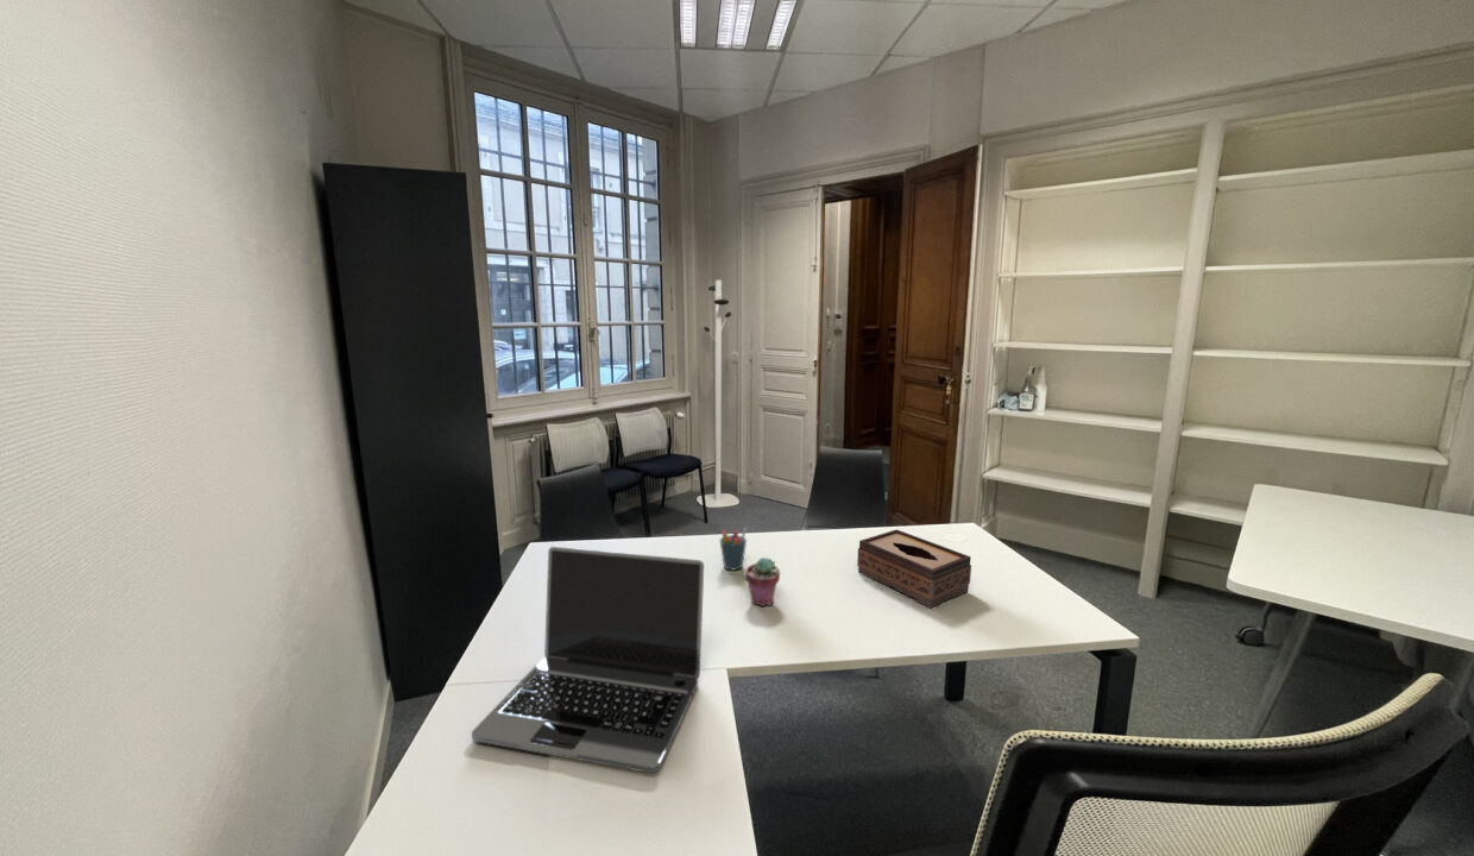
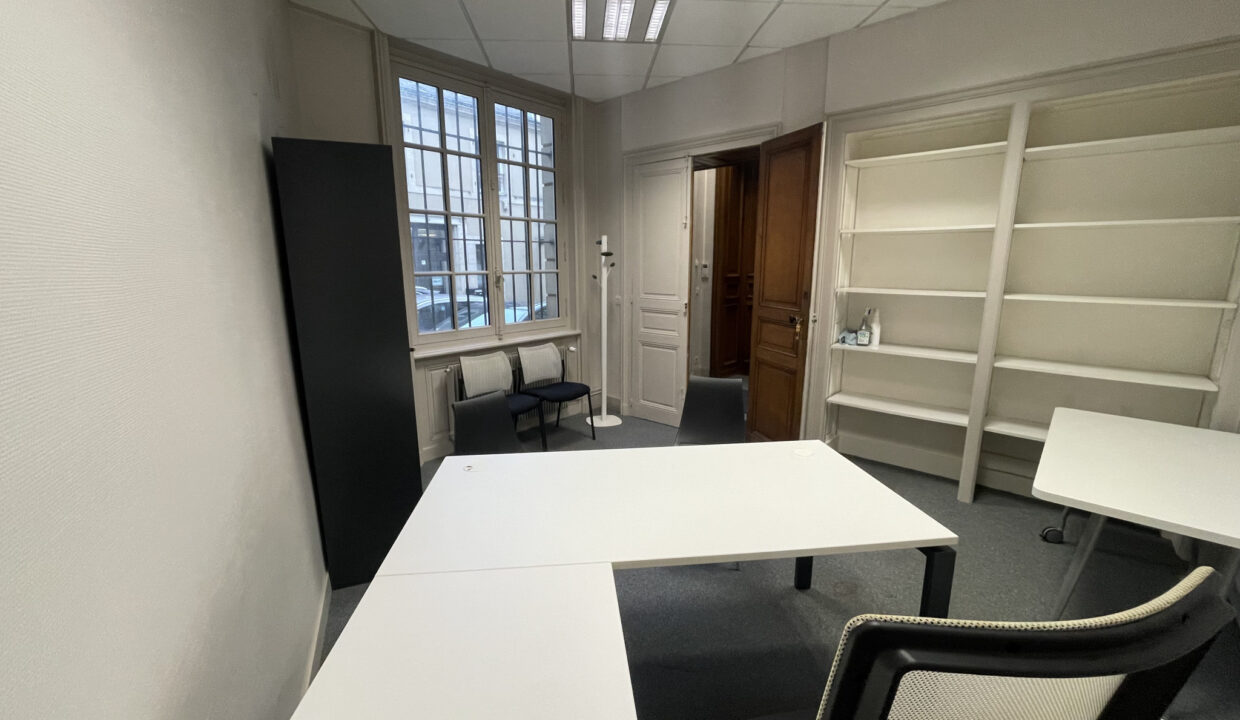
- laptop [471,546,705,774]
- potted succulent [744,556,781,608]
- tissue box [856,528,972,609]
- pen holder [718,527,748,572]
